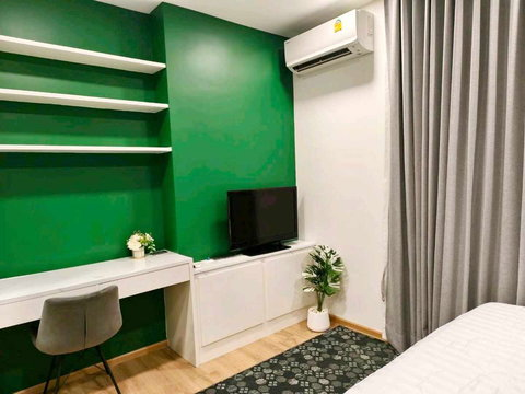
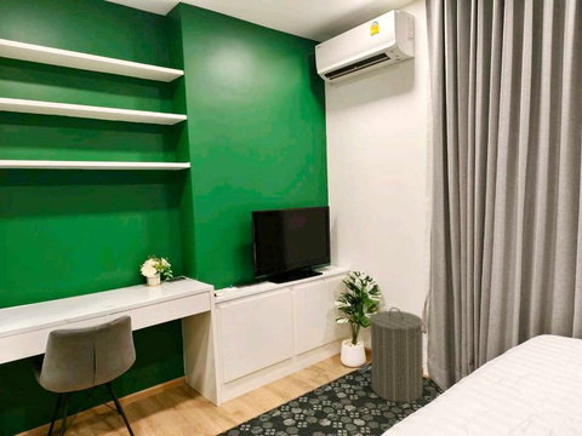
+ laundry hamper [369,306,427,403]
